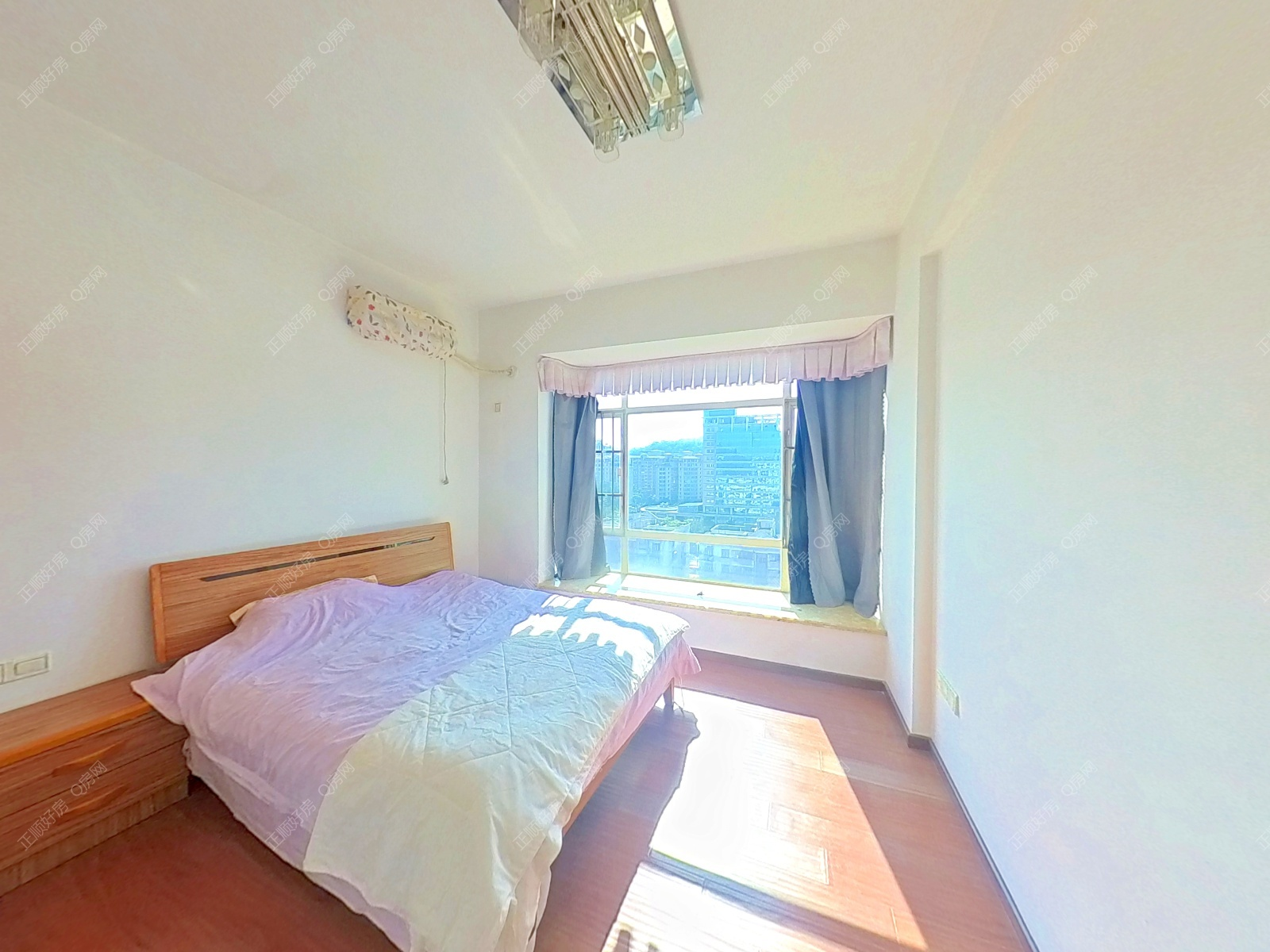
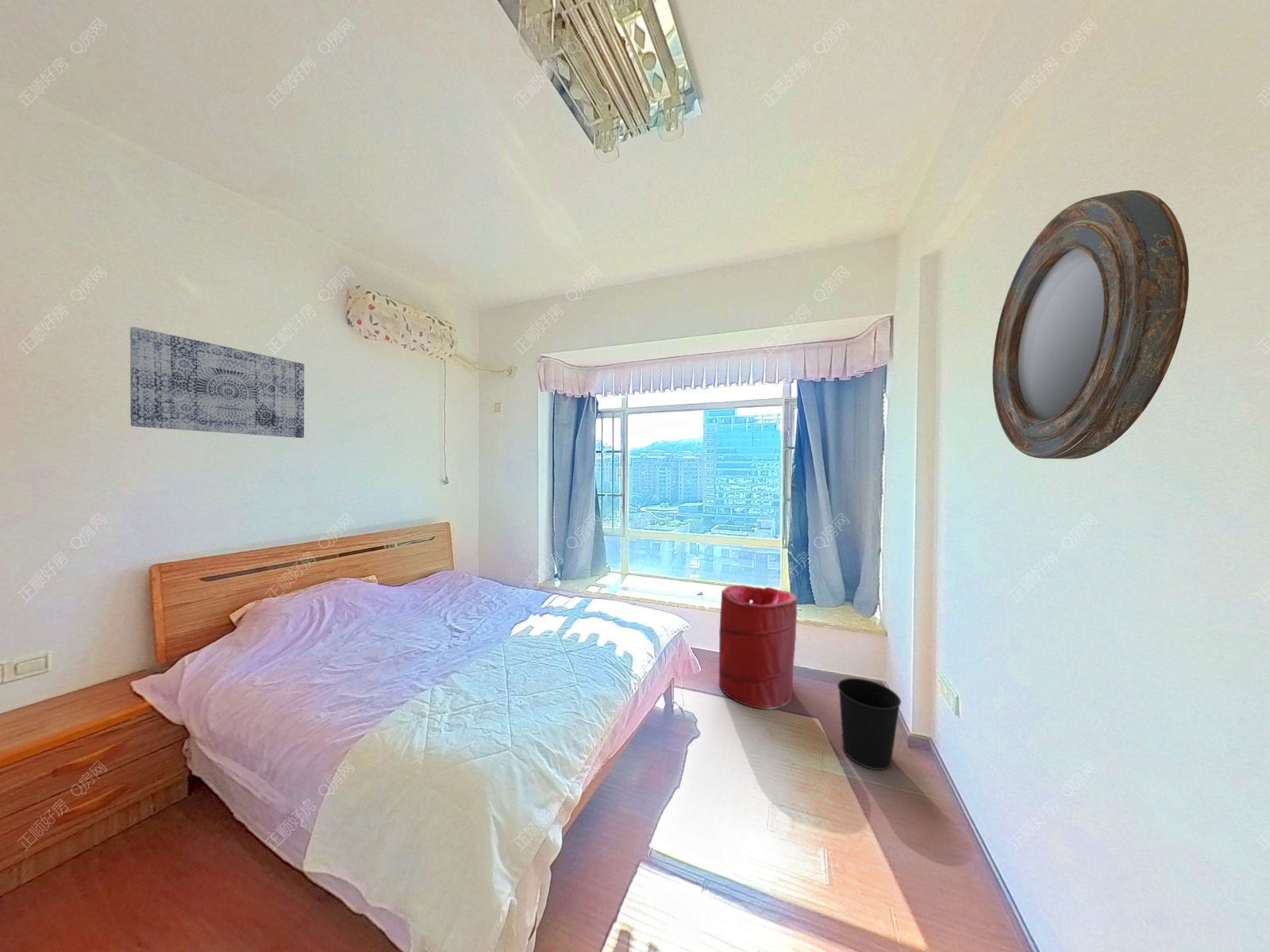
+ laundry hamper [718,585,798,711]
+ wastebasket [837,678,902,771]
+ home mirror [991,190,1190,460]
+ wall art [129,326,305,439]
